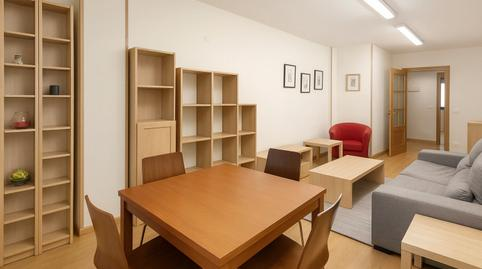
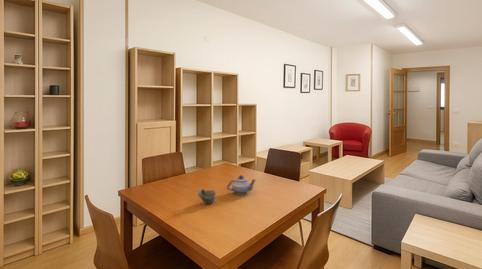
+ teapot [226,174,257,196]
+ cup [197,187,217,205]
